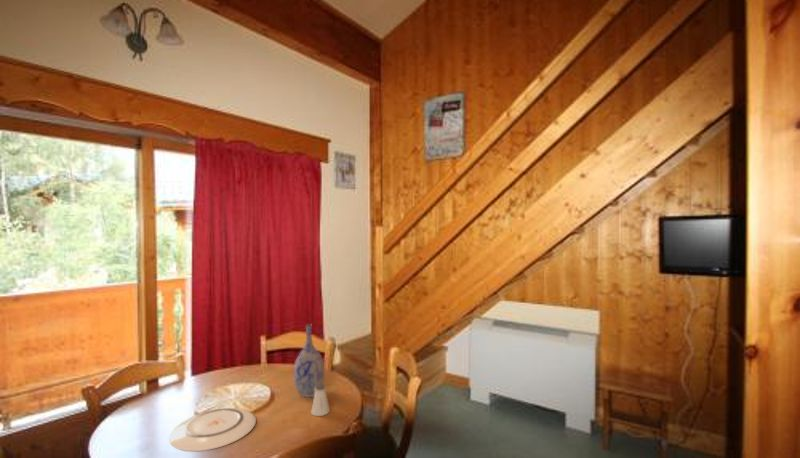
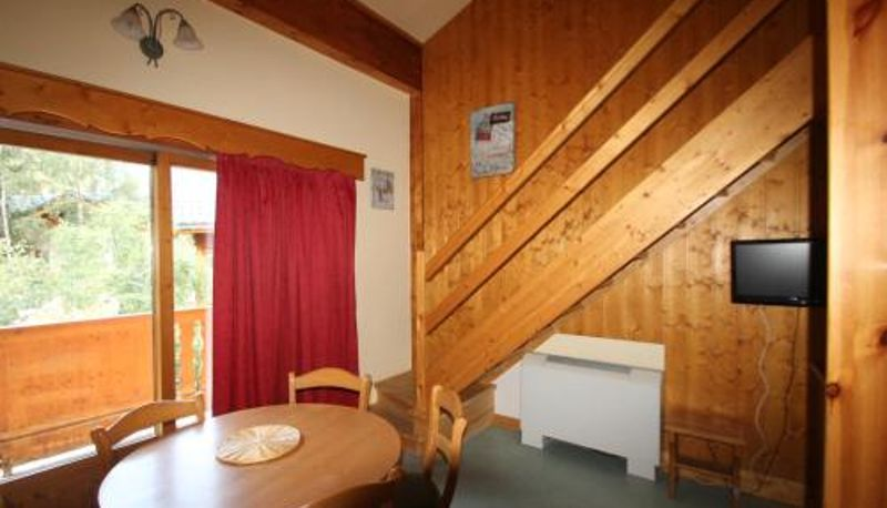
- plate [168,407,257,452]
- saltshaker [310,384,331,417]
- vase [293,323,326,398]
